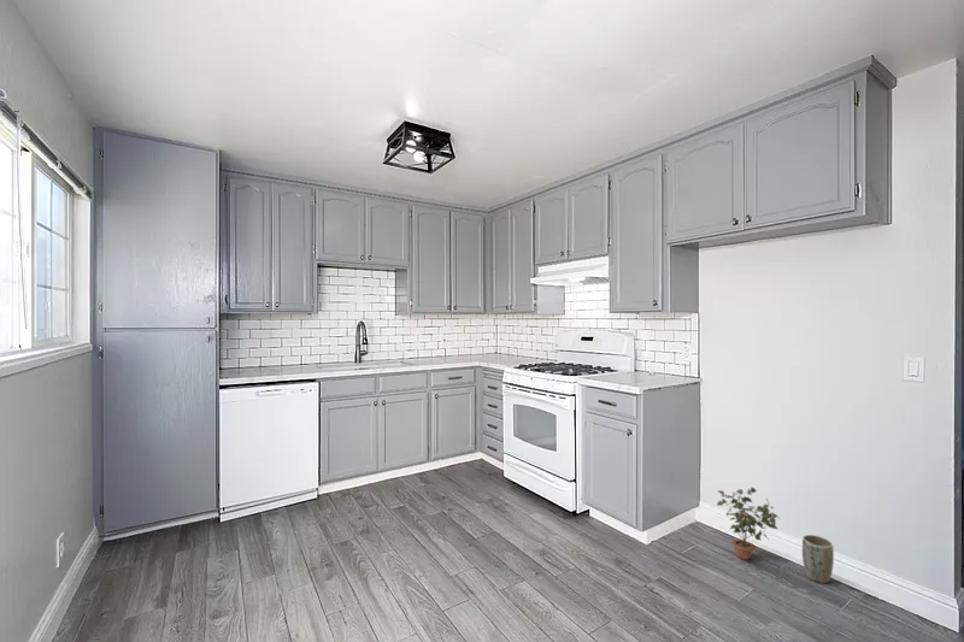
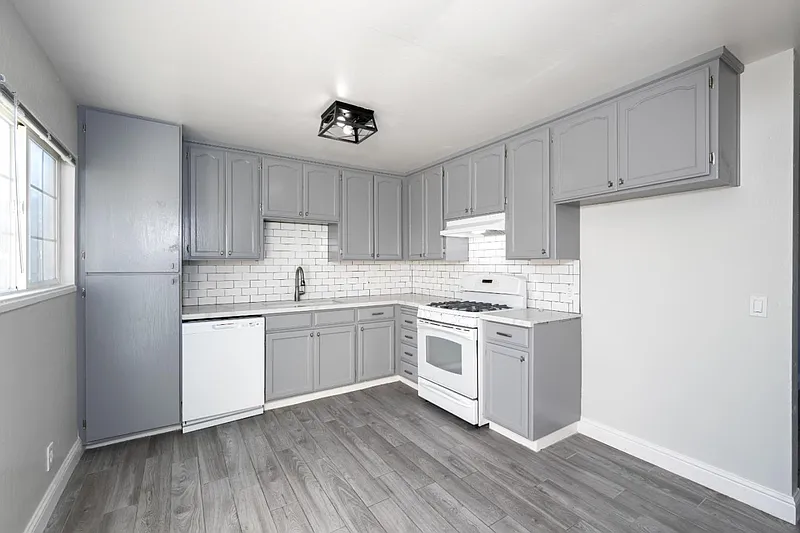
- potted plant [716,487,780,561]
- plant pot [801,534,835,584]
